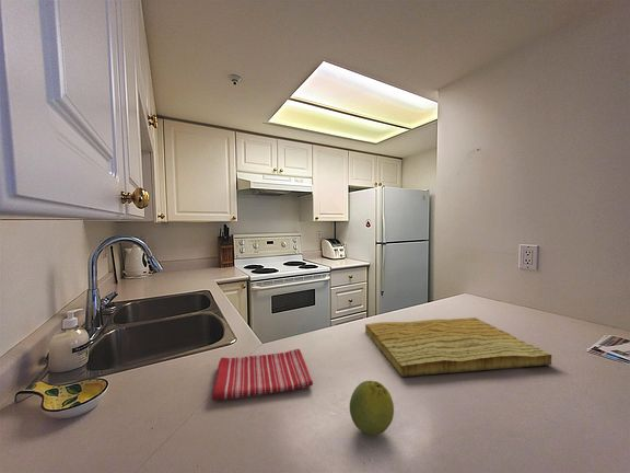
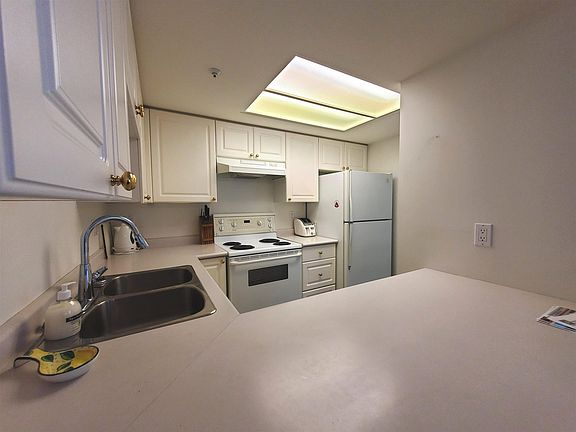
- dish towel [211,348,314,402]
- cutting board [364,316,552,378]
- fruit [349,380,395,437]
